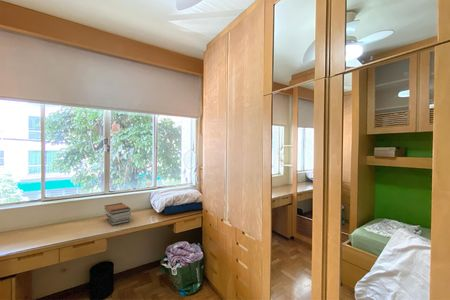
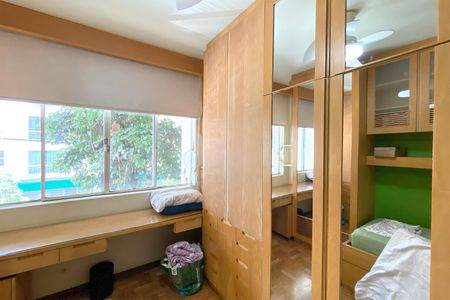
- book stack [104,202,132,226]
